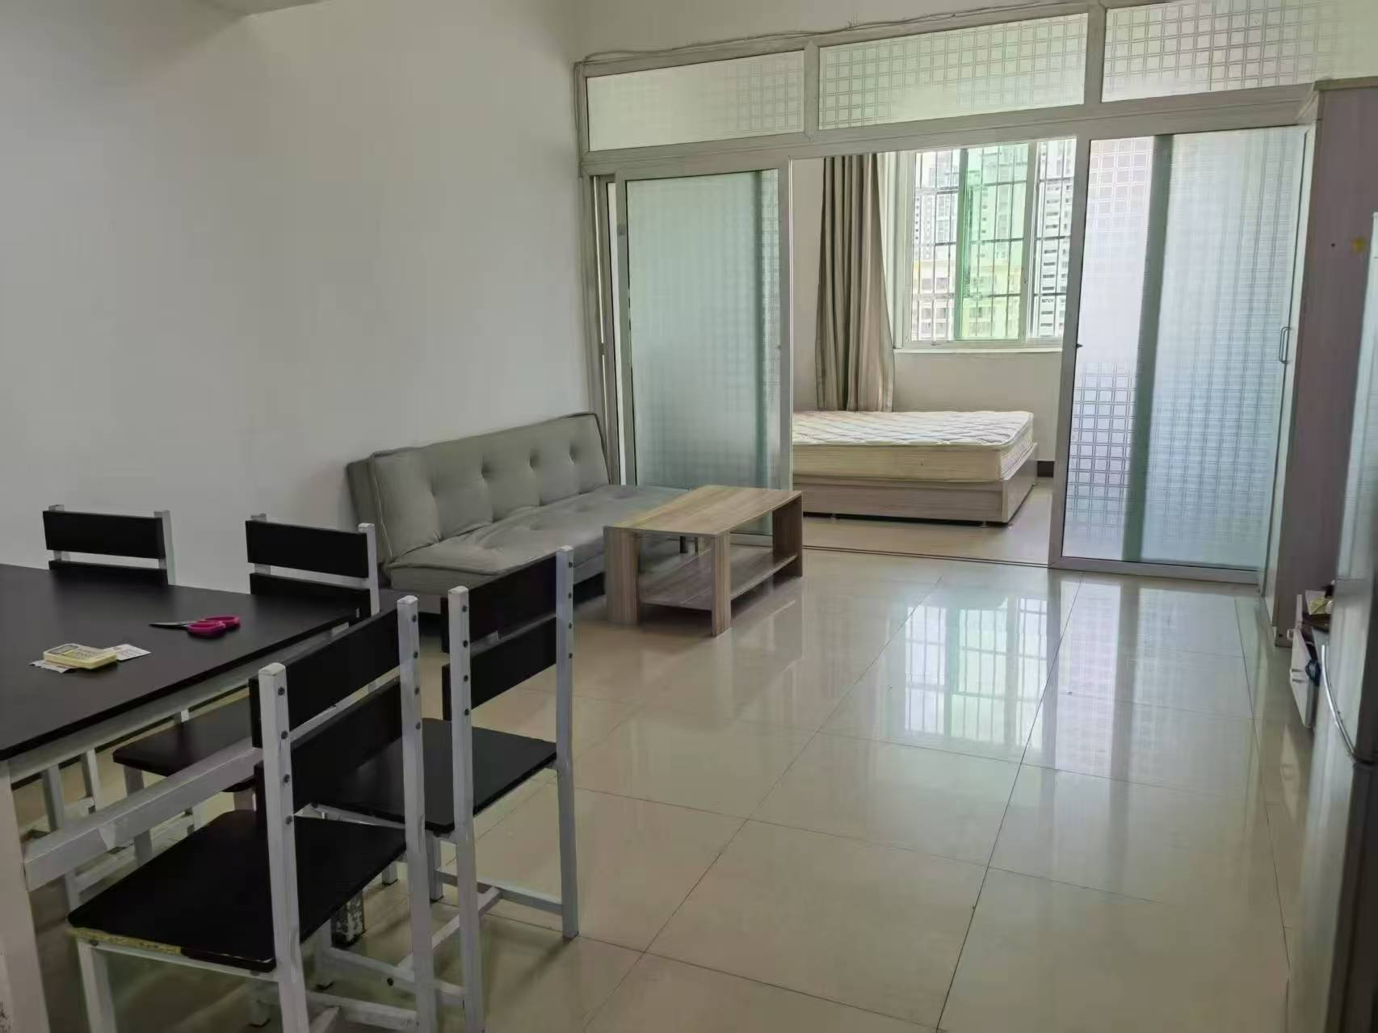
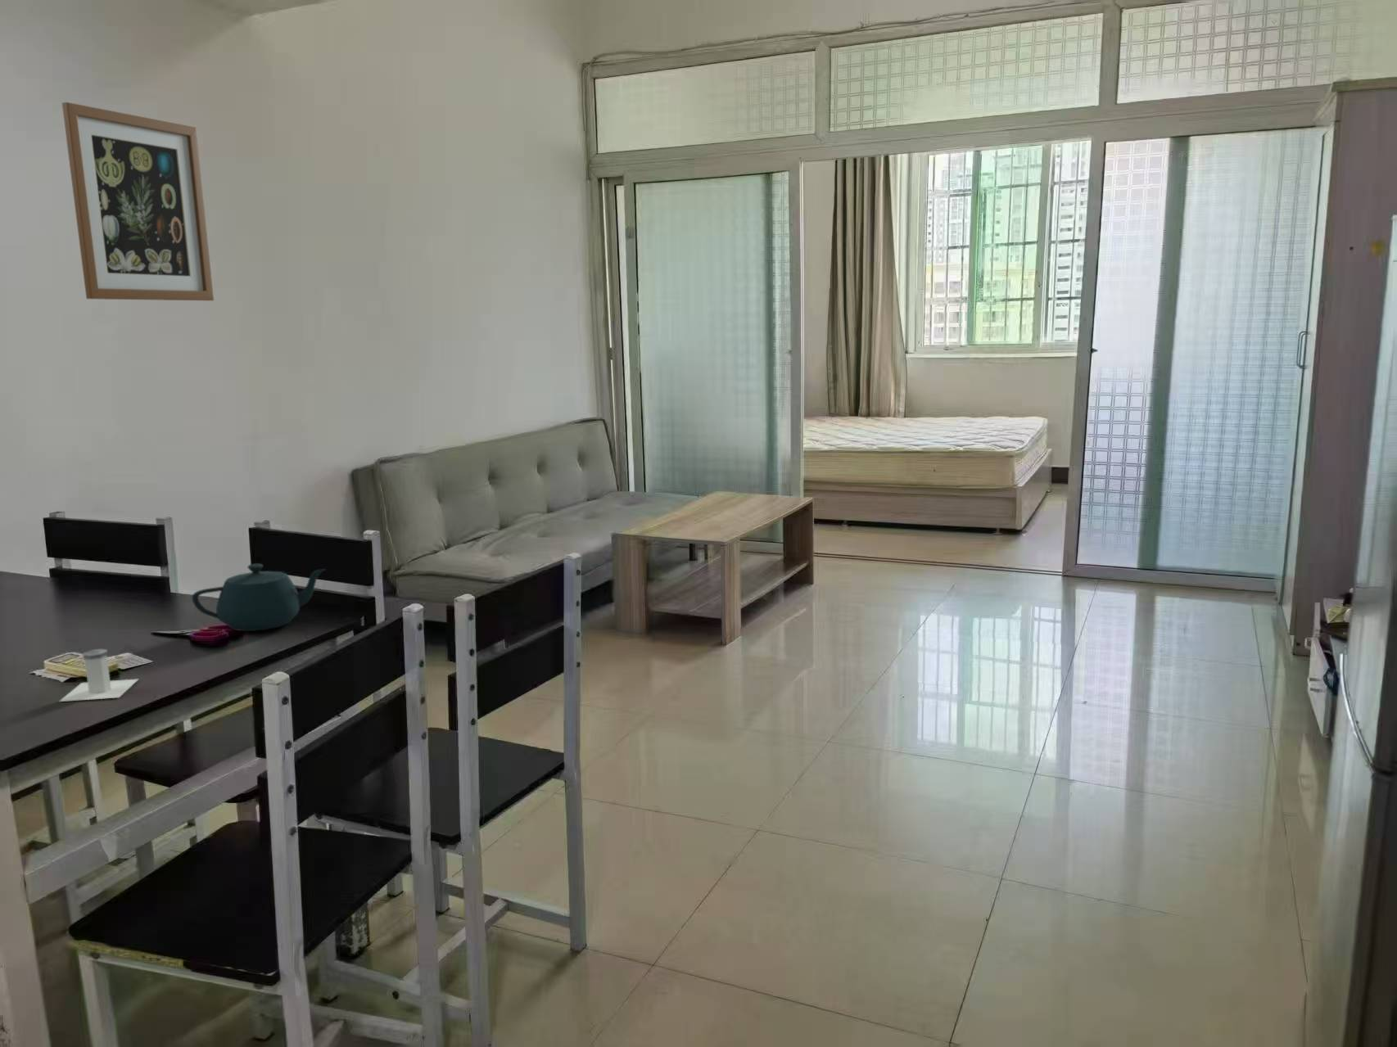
+ wall art [62,101,215,301]
+ teapot [190,563,327,632]
+ salt shaker [58,649,140,703]
